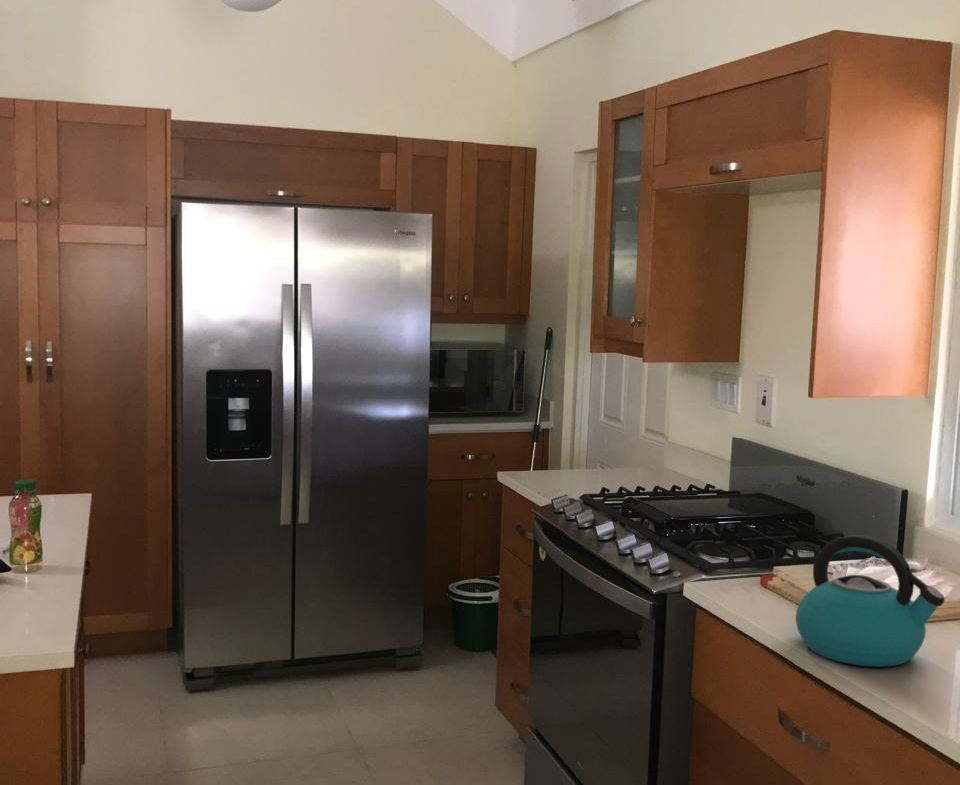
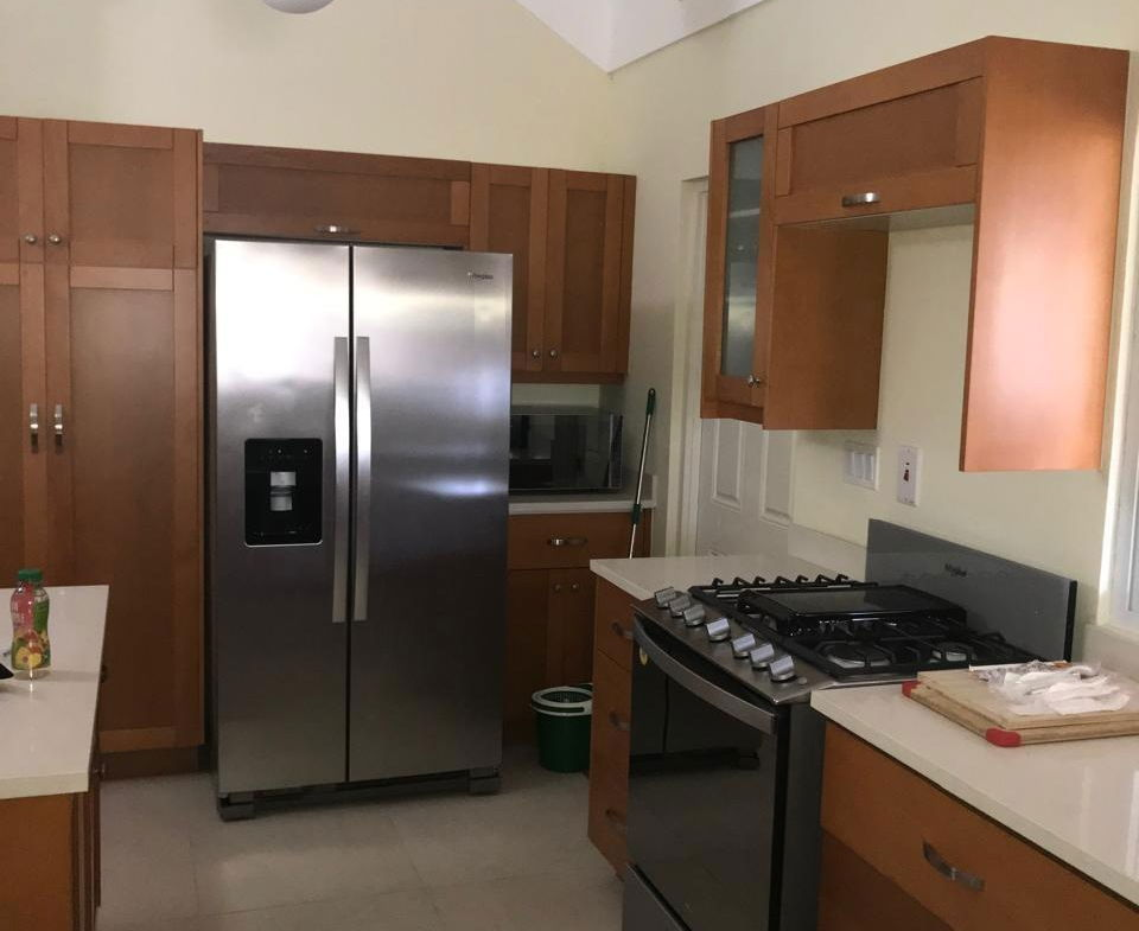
- kettle [795,534,946,668]
